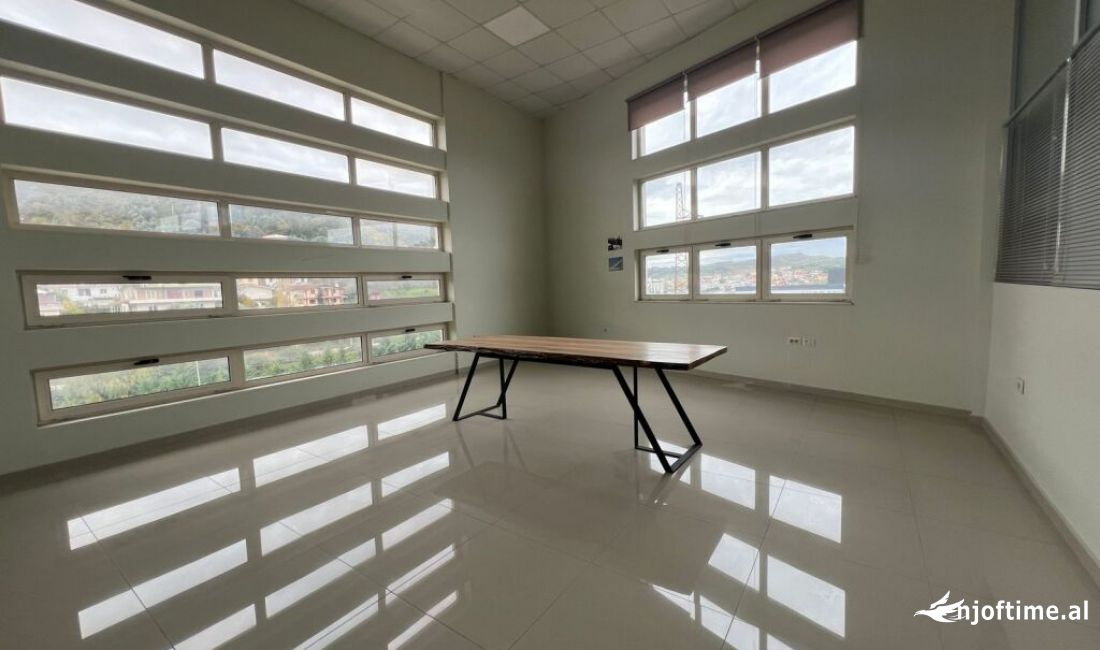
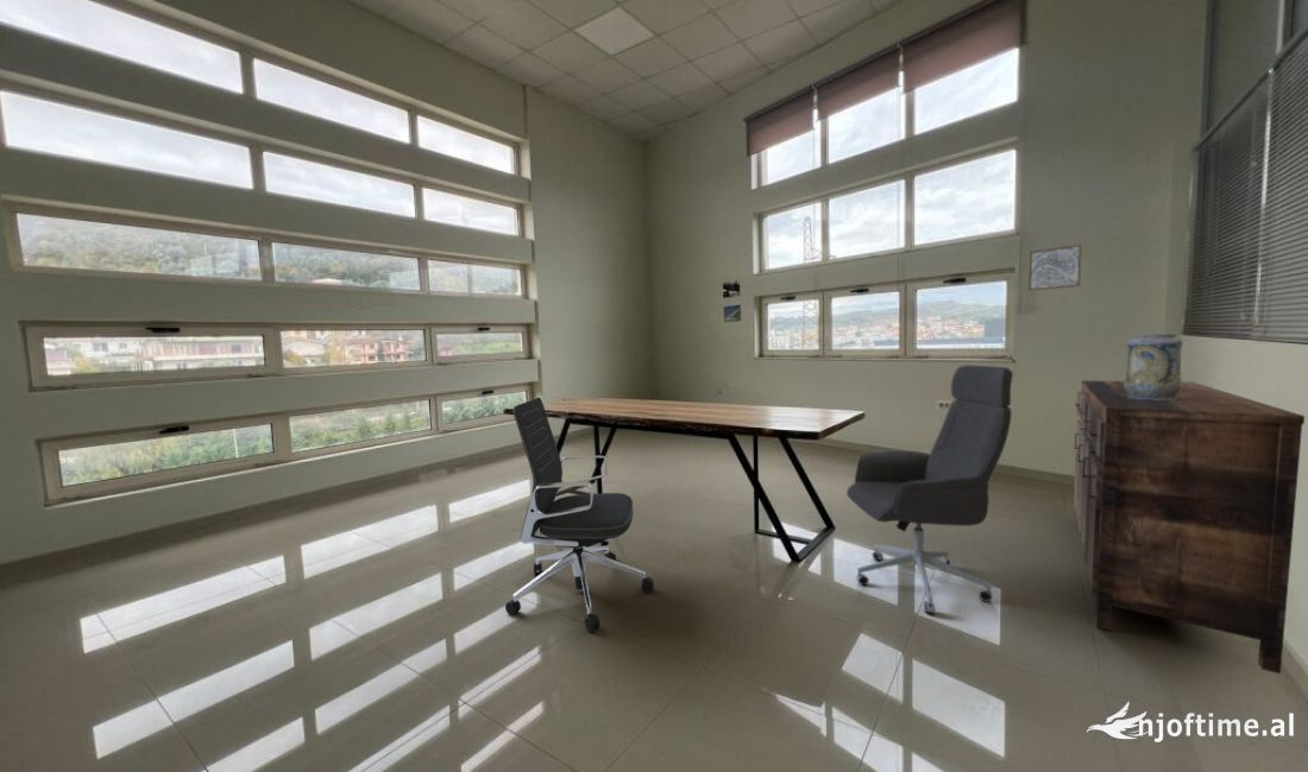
+ decorative vase [1124,333,1184,400]
+ sideboard [1073,379,1306,675]
+ wall art [1027,243,1083,292]
+ office chair [845,365,1014,615]
+ office chair [504,397,655,633]
